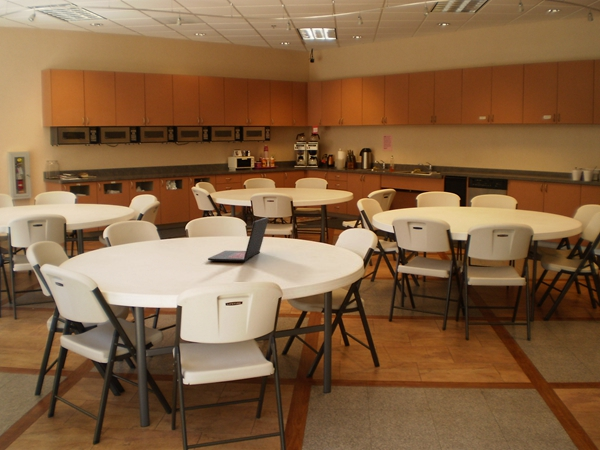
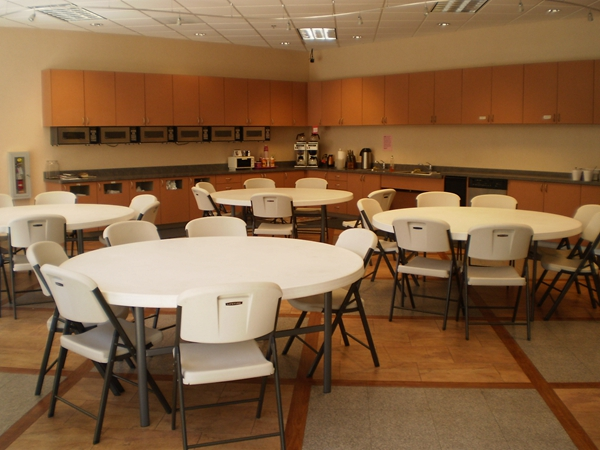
- laptop [207,216,270,262]
